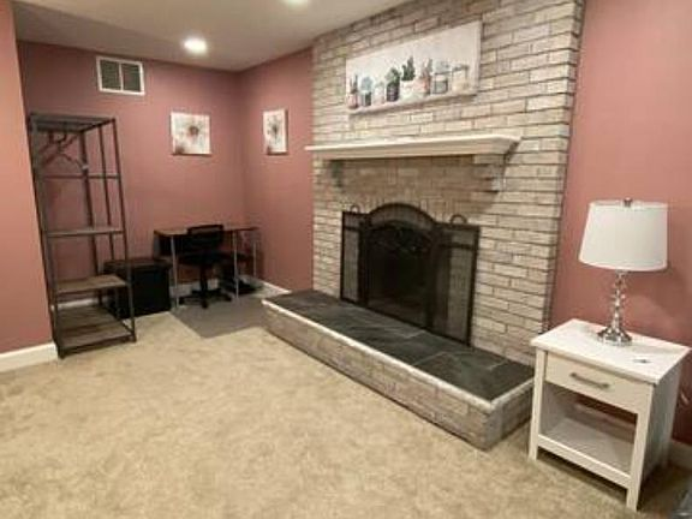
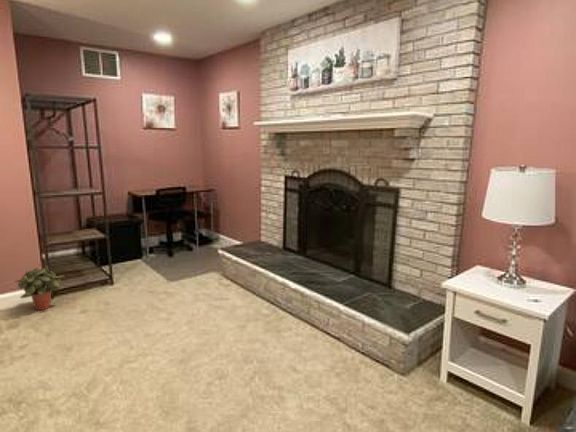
+ potted plant [13,264,66,311]
